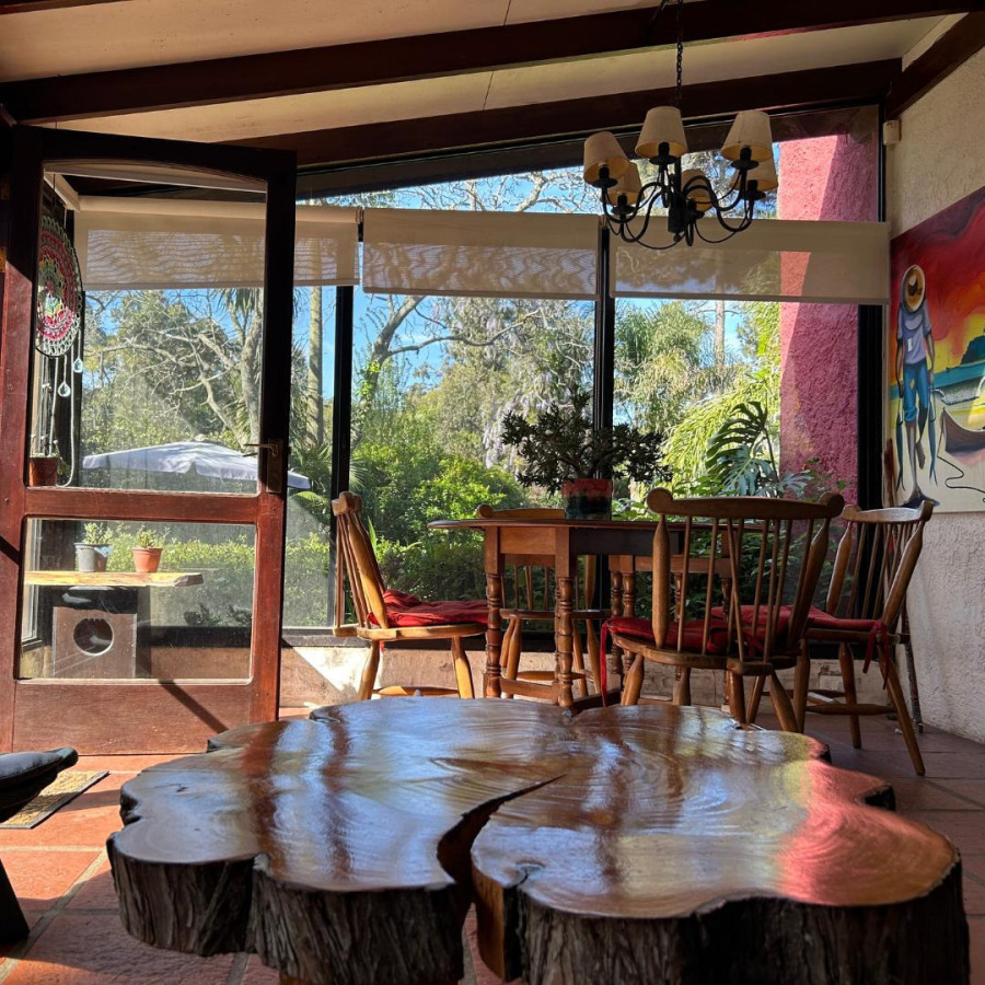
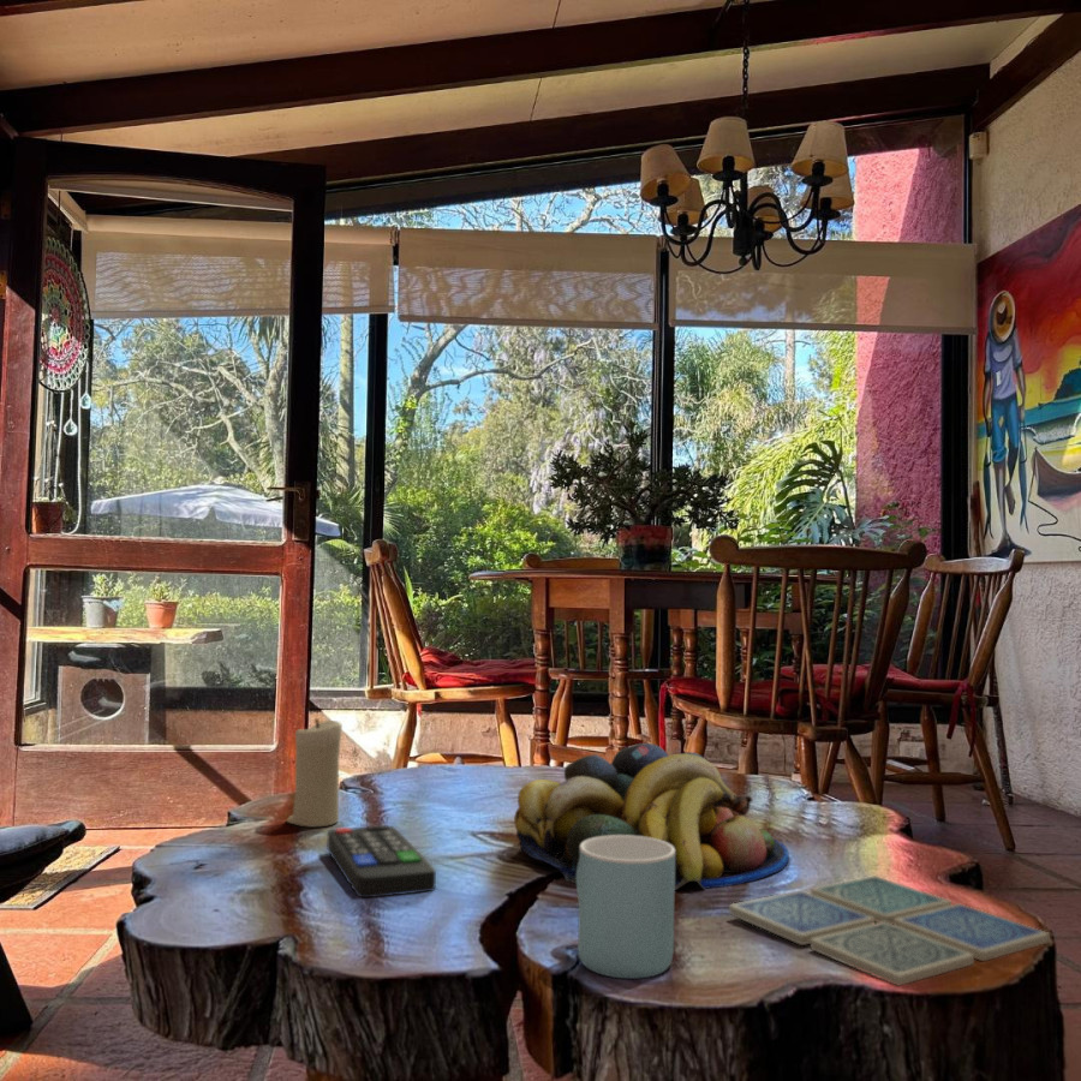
+ candle [286,717,344,829]
+ drink coaster [728,874,1051,987]
+ fruit bowl [513,742,790,891]
+ remote control [327,824,437,898]
+ mug [575,835,676,980]
